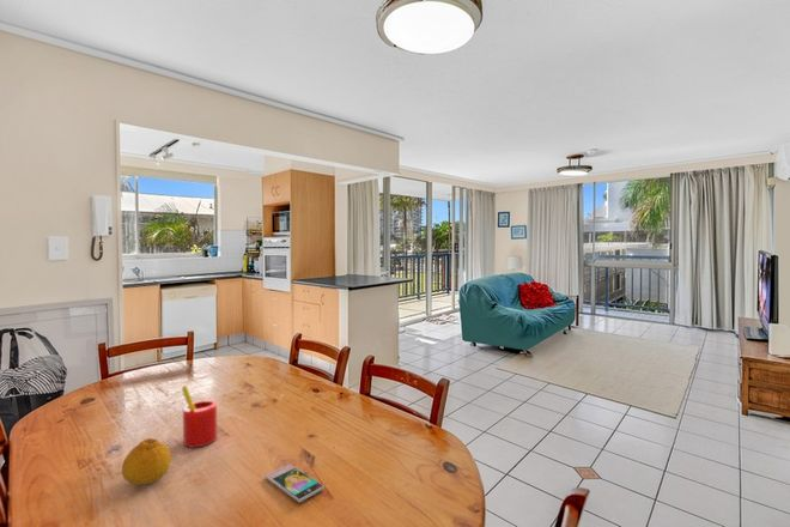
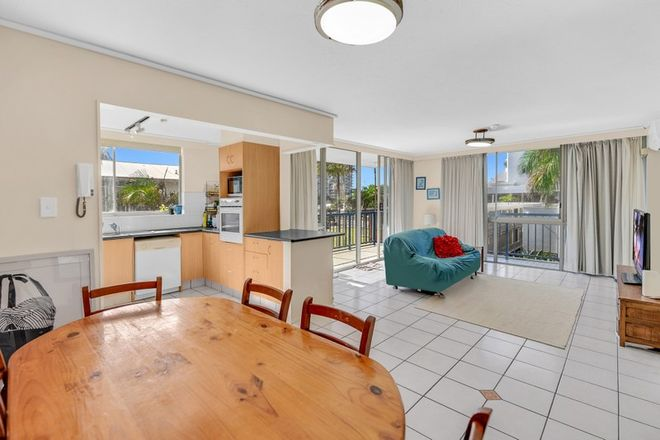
- straw [181,384,218,449]
- fruit [121,437,172,486]
- smartphone [265,462,326,503]
